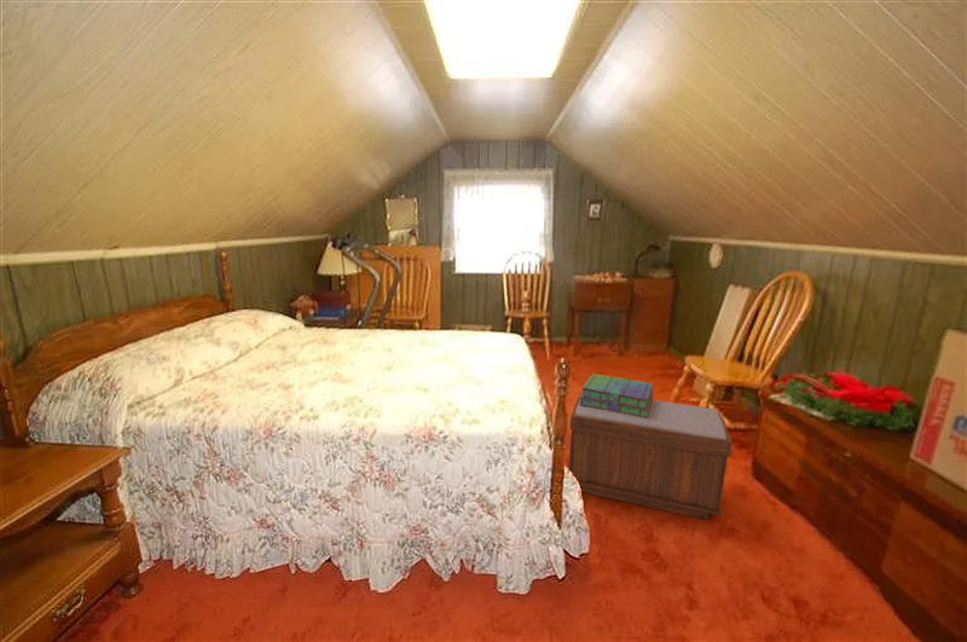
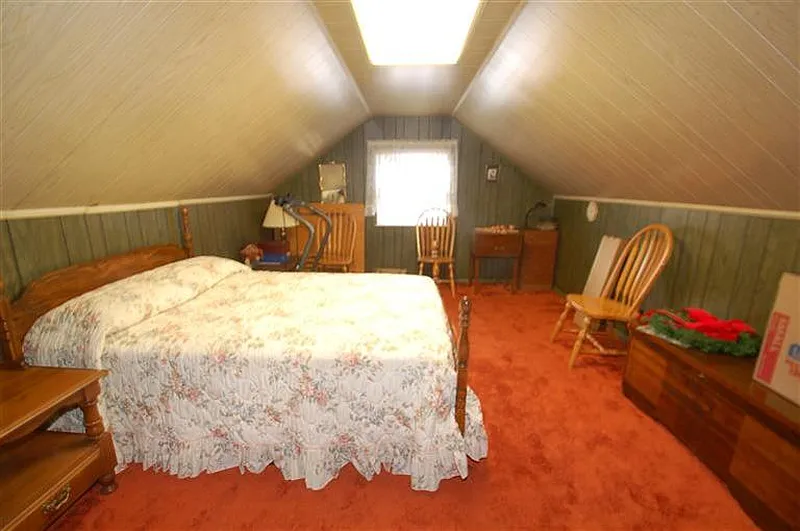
- bench [568,392,734,521]
- stack of books [579,372,655,417]
